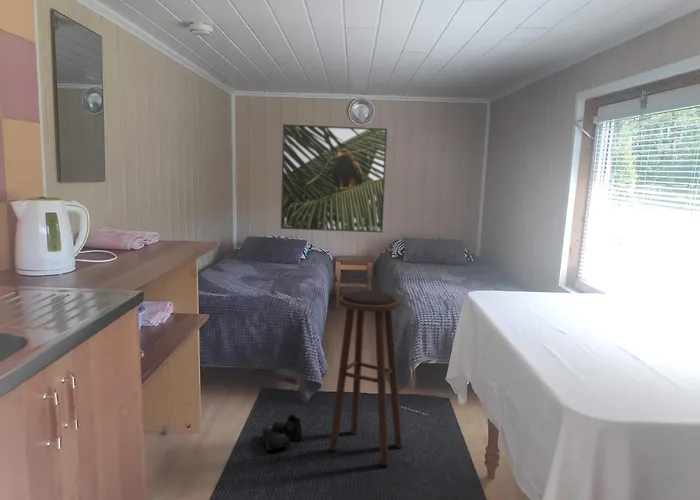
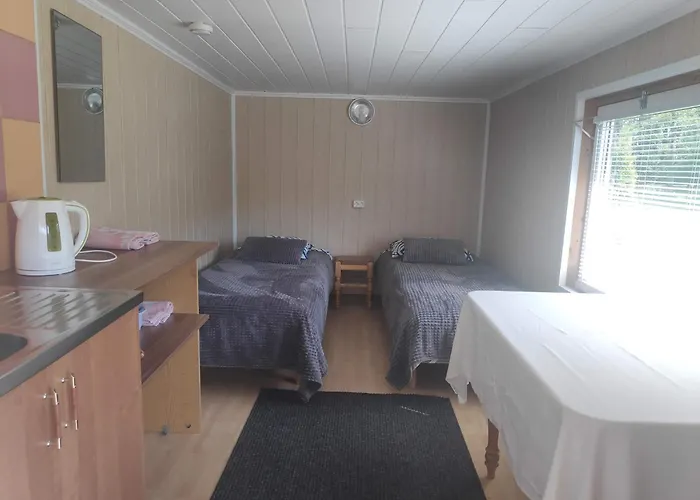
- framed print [280,123,388,233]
- stool [328,290,403,466]
- boots [261,413,303,451]
